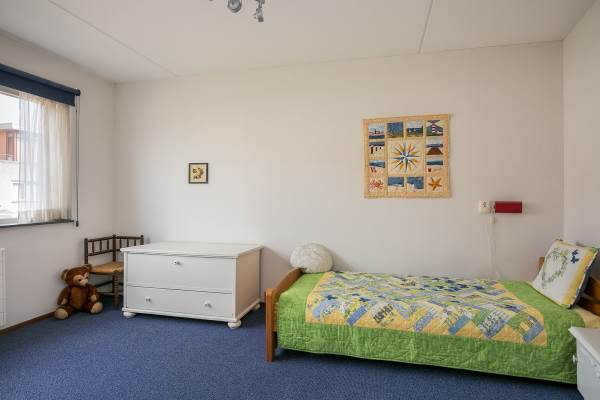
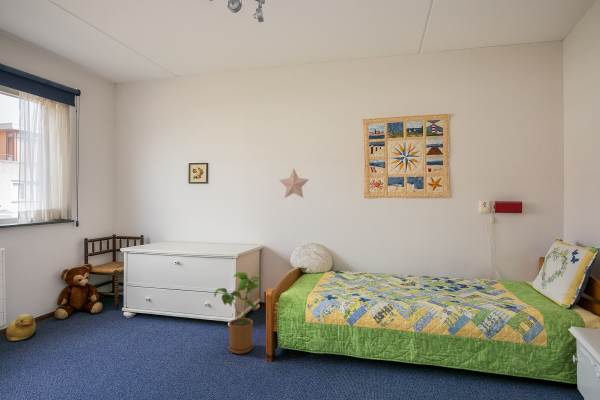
+ decorative star [278,168,310,199]
+ house plant [213,271,261,355]
+ rubber duck [5,313,37,342]
